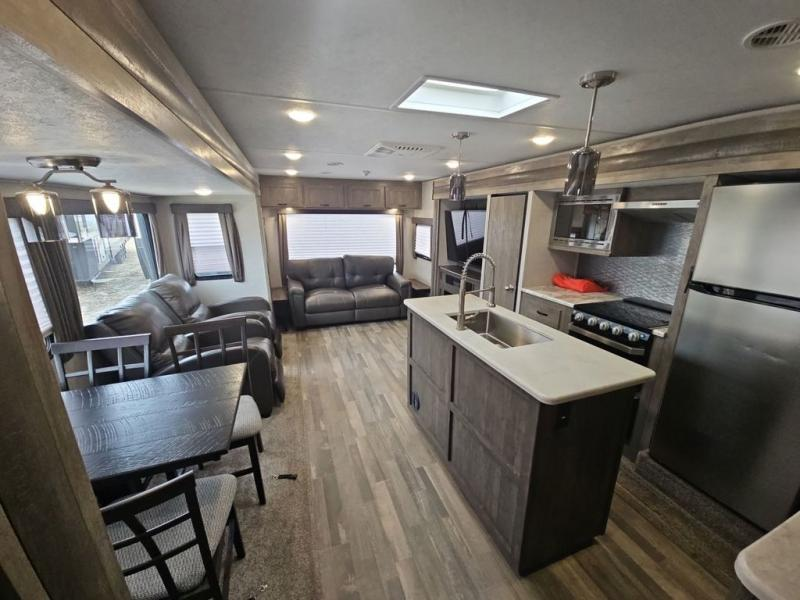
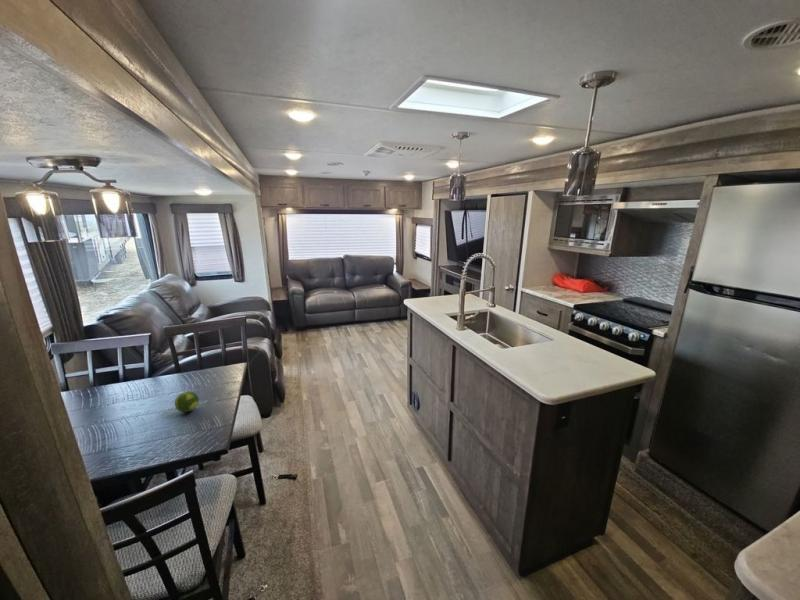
+ fruit [174,390,200,413]
